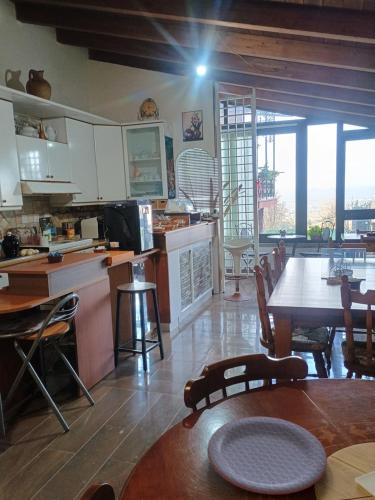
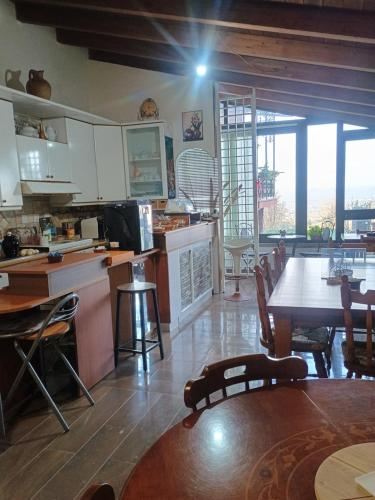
- plate [206,416,328,496]
